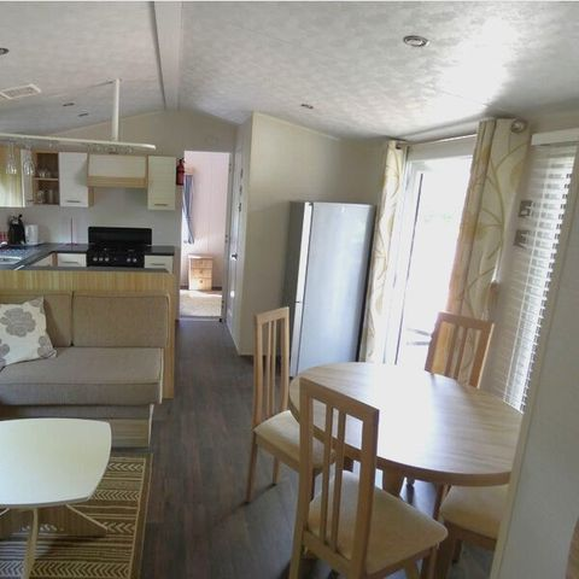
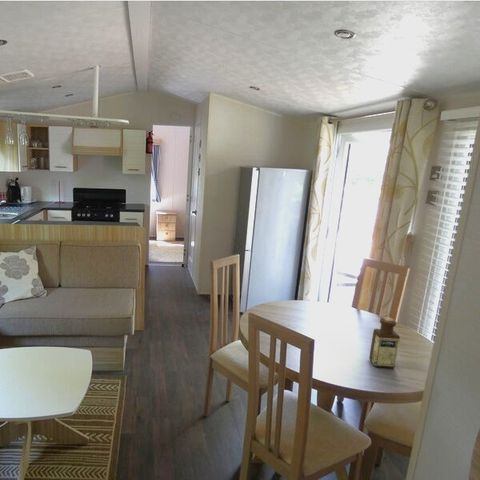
+ bottle [368,316,401,369]
